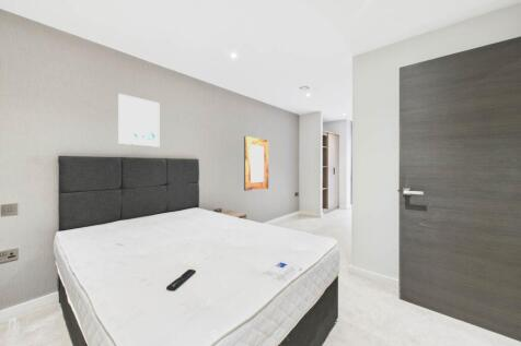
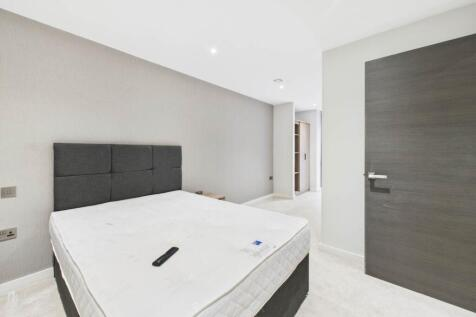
- home mirror [243,135,269,192]
- wall art [117,93,160,148]
